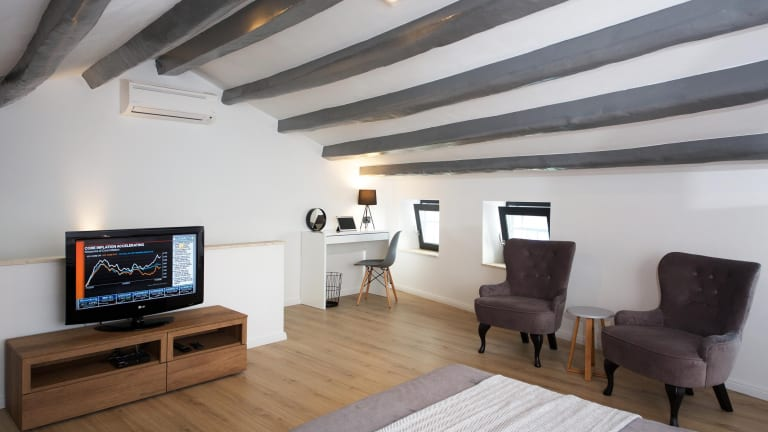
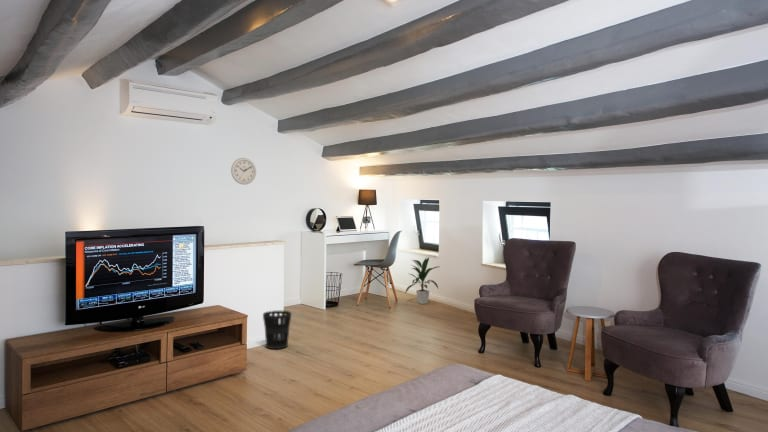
+ wastebasket [262,310,292,350]
+ indoor plant [404,256,439,305]
+ wall clock [230,157,257,186]
